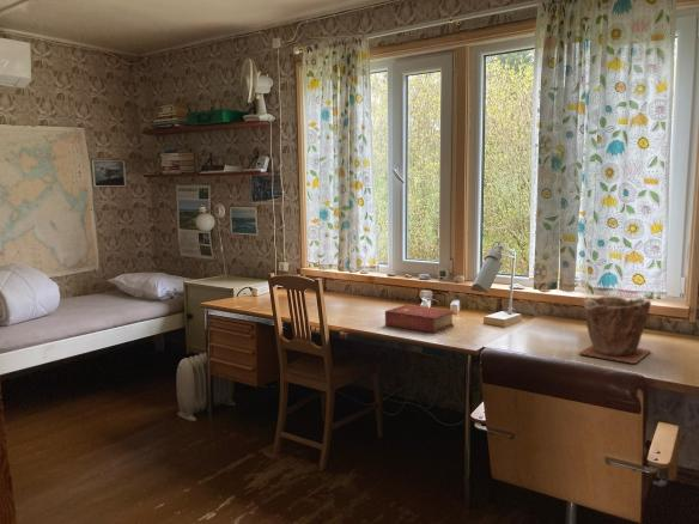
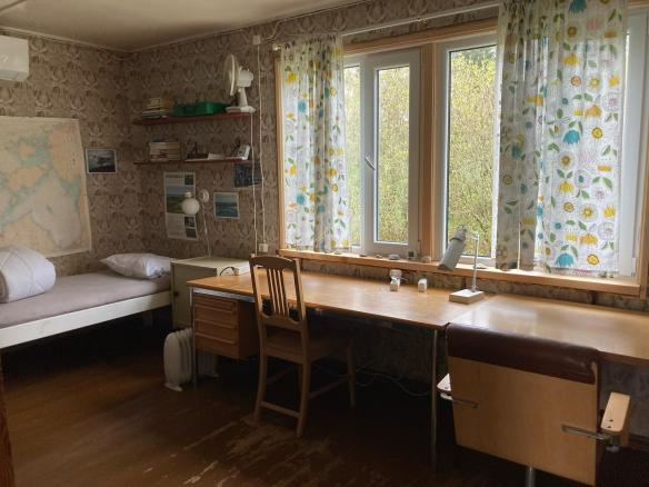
- book [384,304,455,334]
- plant pot [578,295,652,365]
